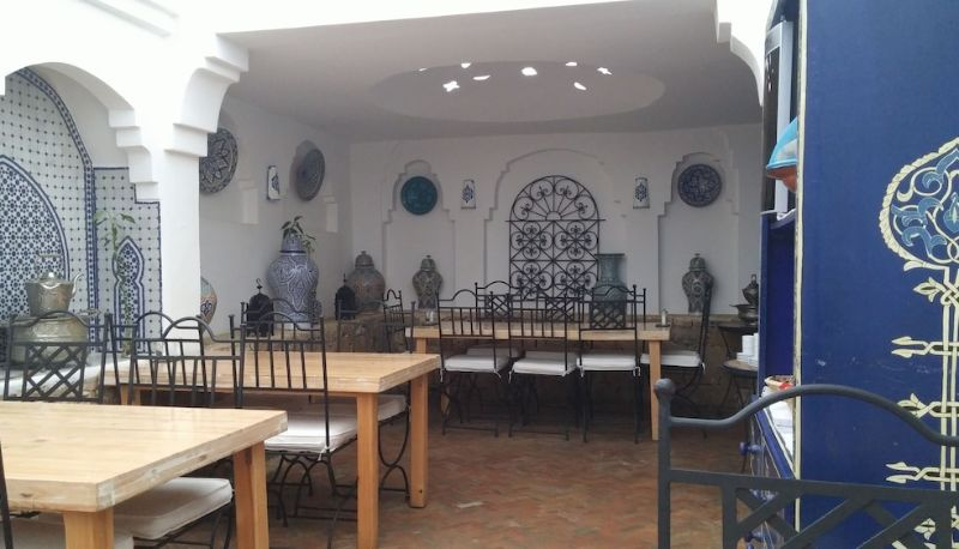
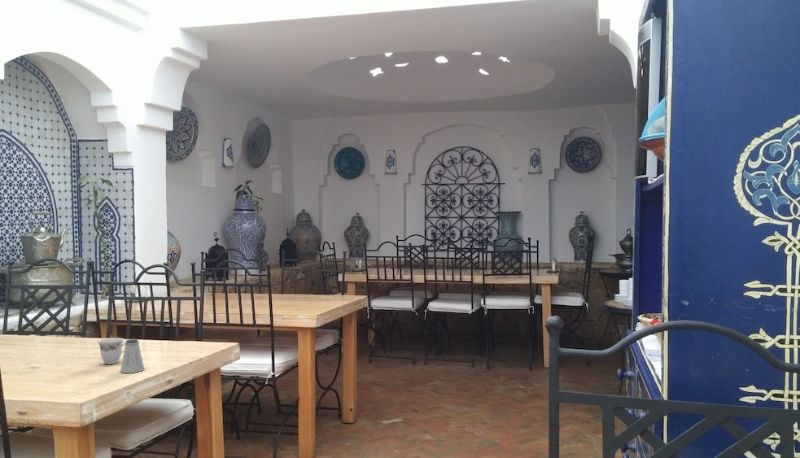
+ saltshaker [119,338,145,374]
+ teacup [97,337,126,365]
